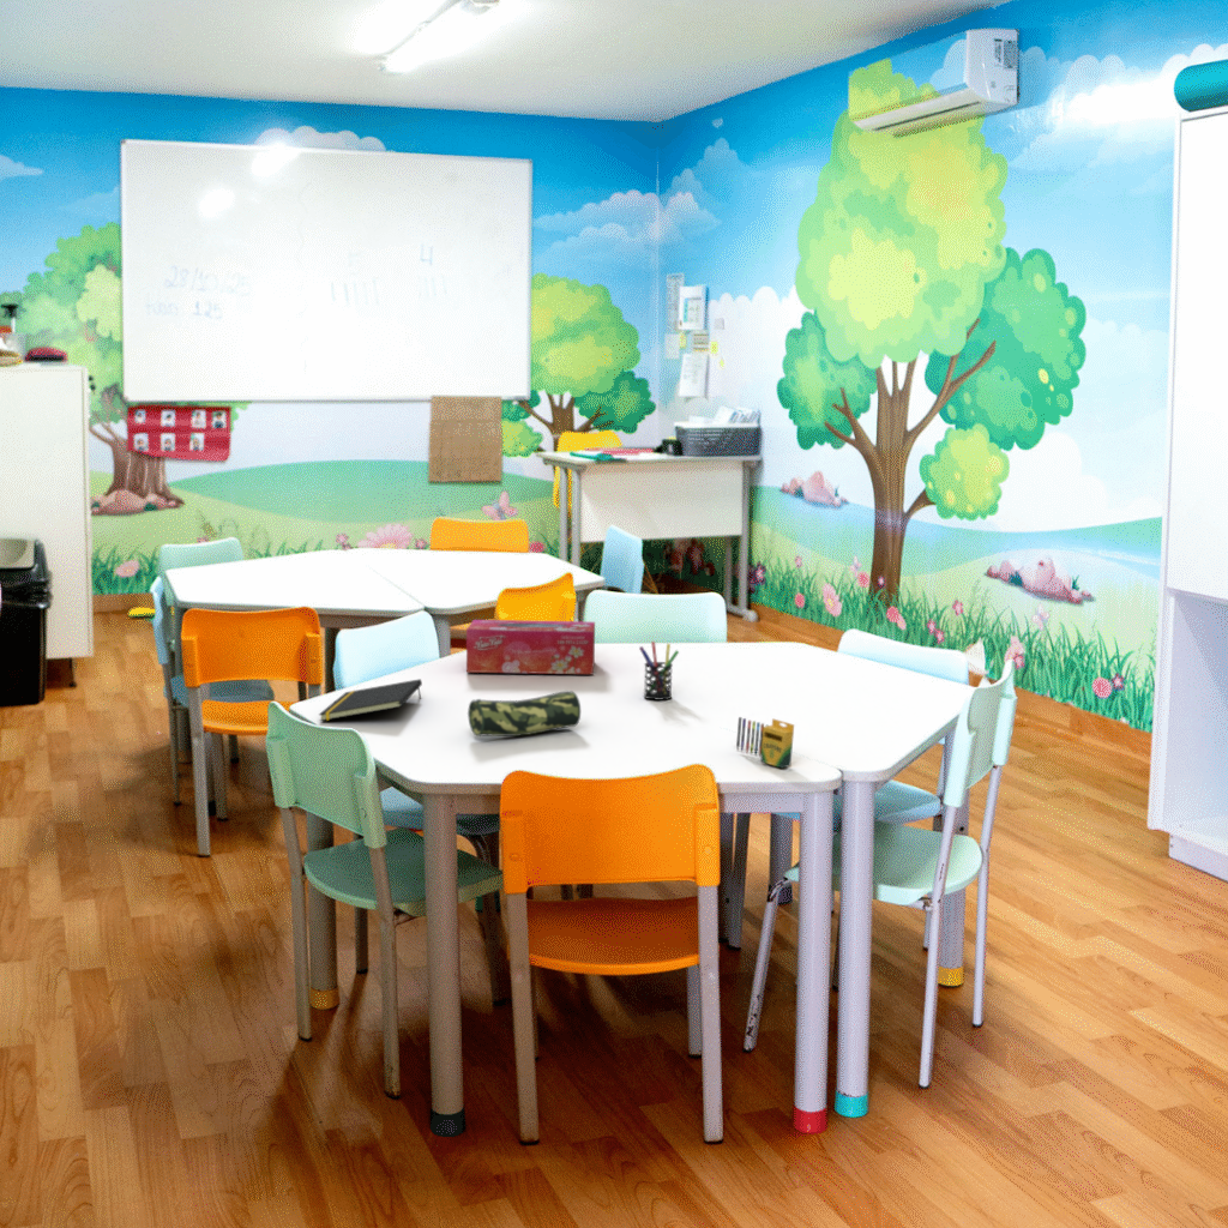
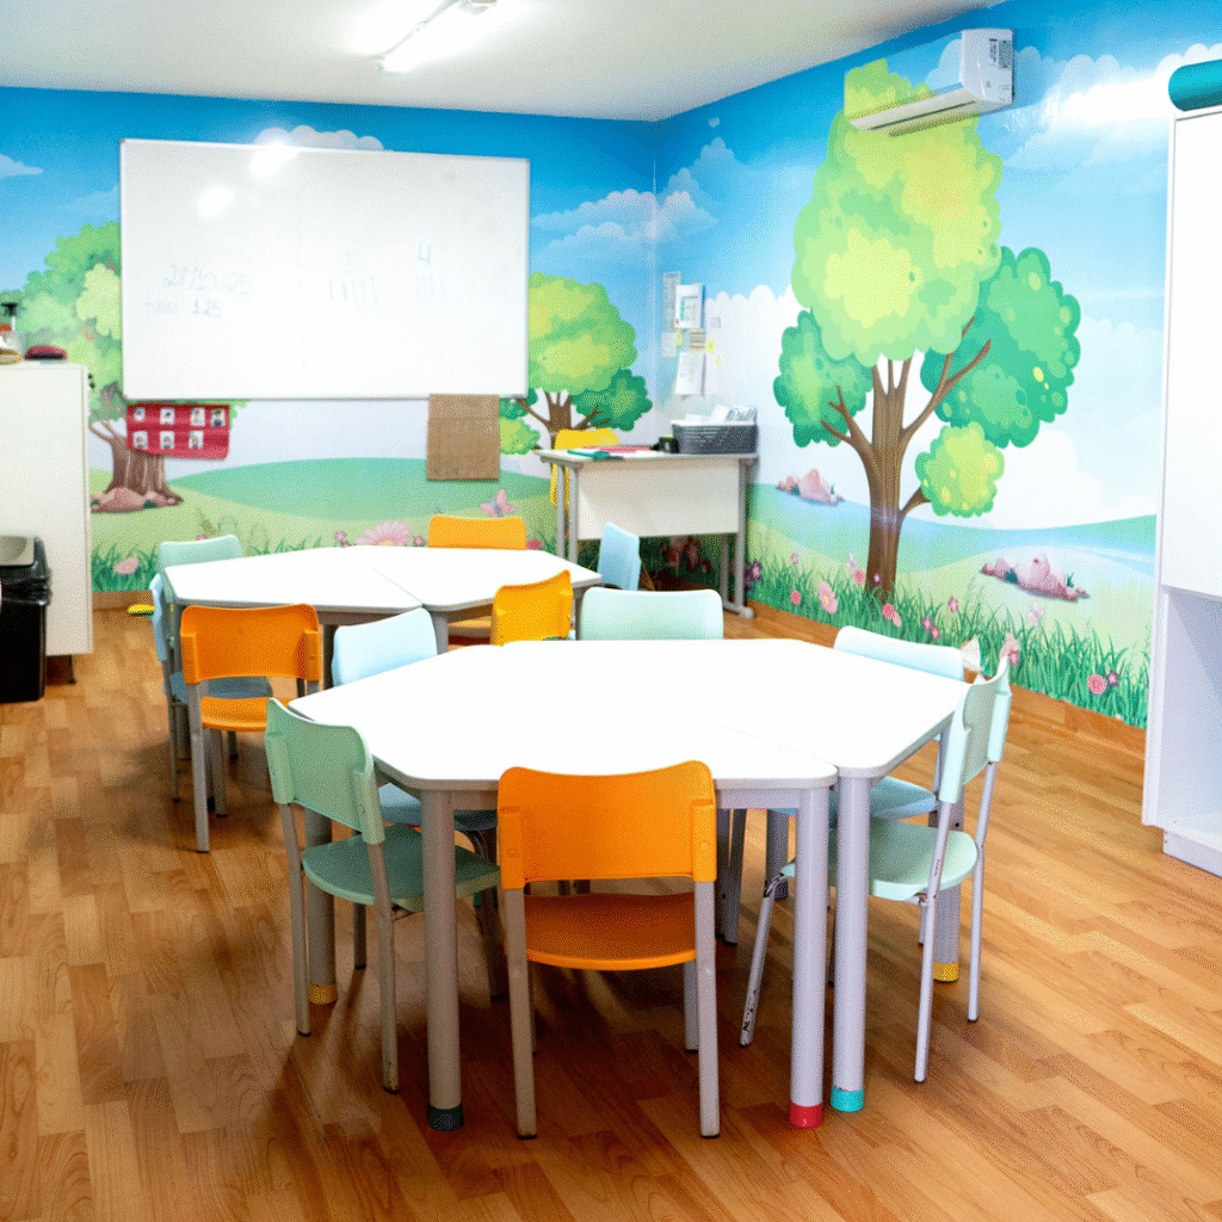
- pencil case [466,690,582,738]
- crayon [735,716,795,769]
- notepad [318,678,423,722]
- pen holder [638,640,680,702]
- tissue box [465,619,596,675]
